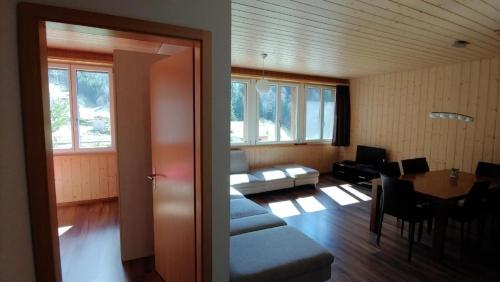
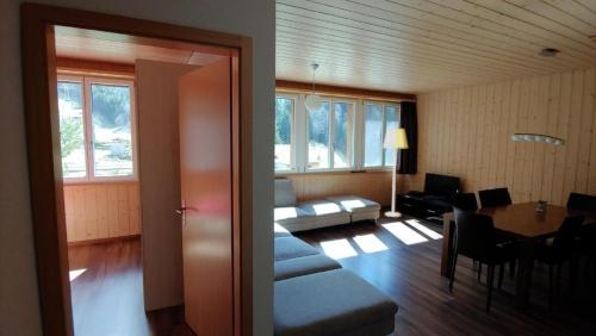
+ lamp [381,127,409,218]
